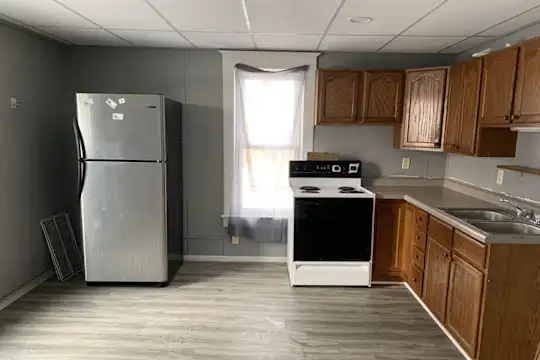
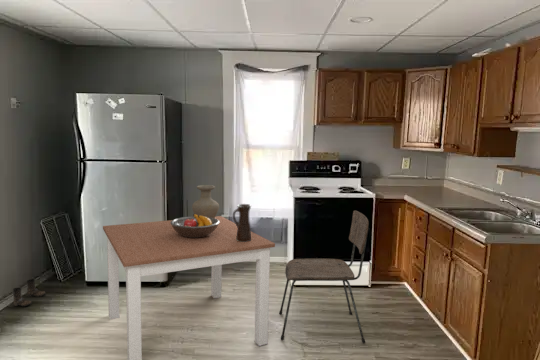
+ boots [12,278,47,307]
+ dining chair [278,210,370,344]
+ vase [191,184,220,218]
+ dining table [102,215,276,360]
+ fruit bowl [170,213,220,238]
+ pitcher [232,203,252,242]
